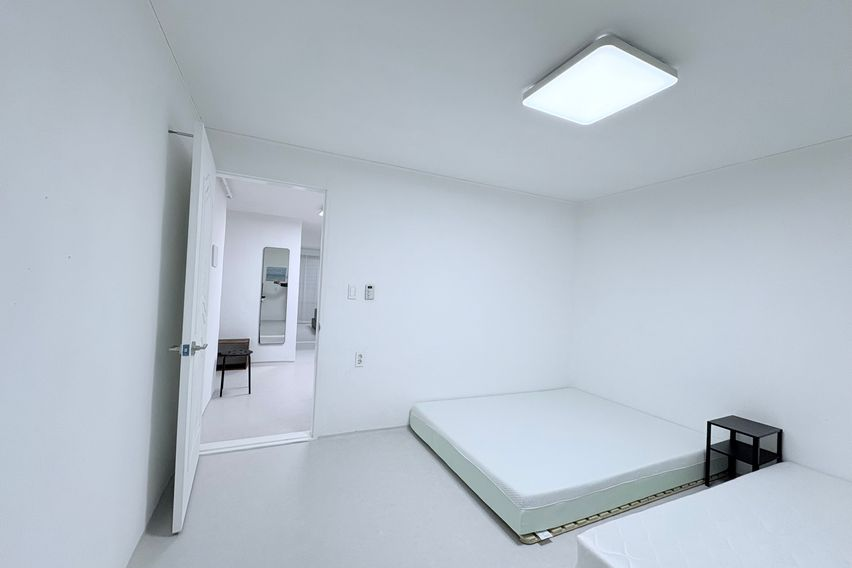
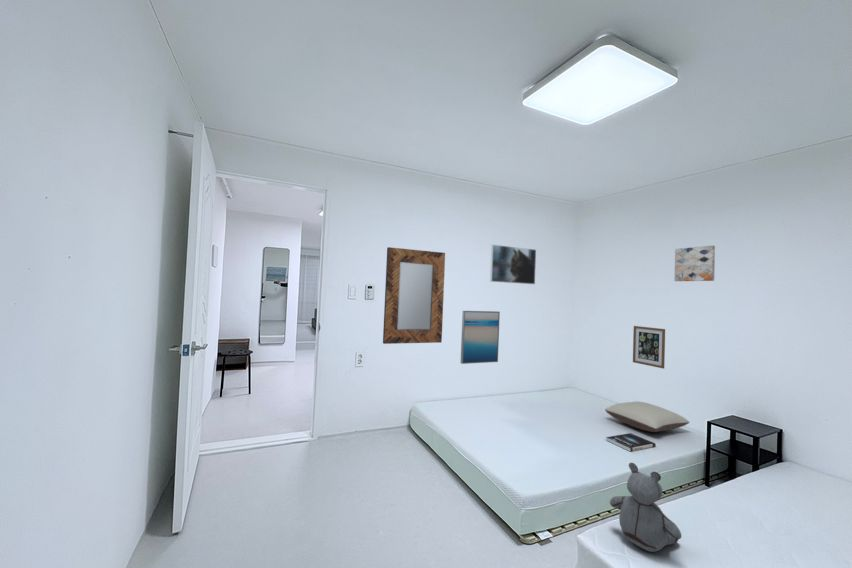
+ pillow [604,401,691,433]
+ wall art [673,244,716,282]
+ book [605,432,657,452]
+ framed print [489,244,537,285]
+ wall art [460,310,501,365]
+ wall art [632,325,666,370]
+ stuffed bear [609,462,682,553]
+ home mirror [382,246,446,345]
